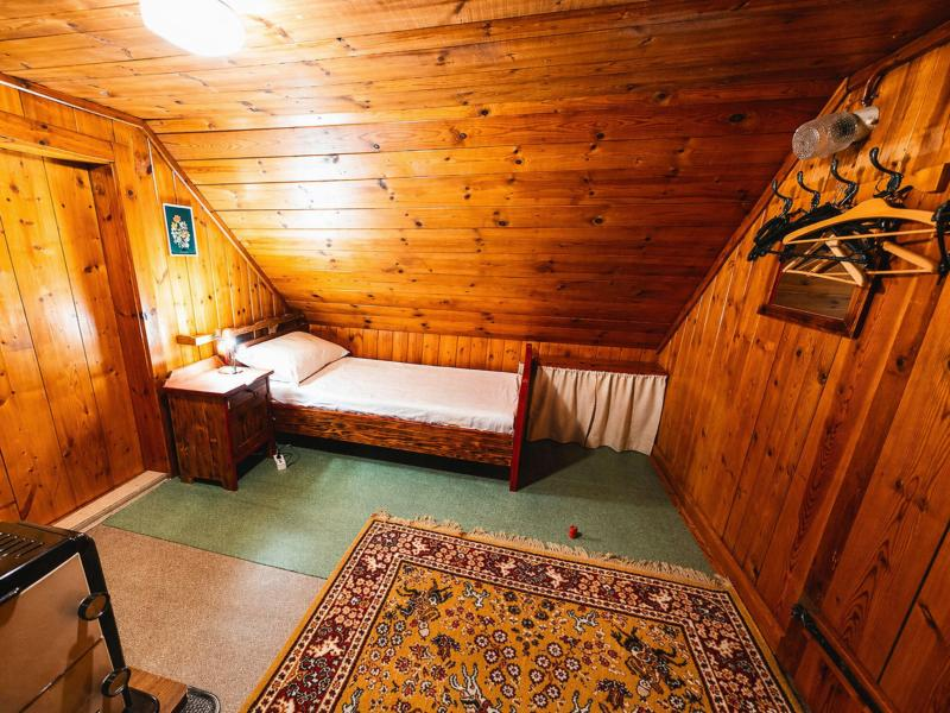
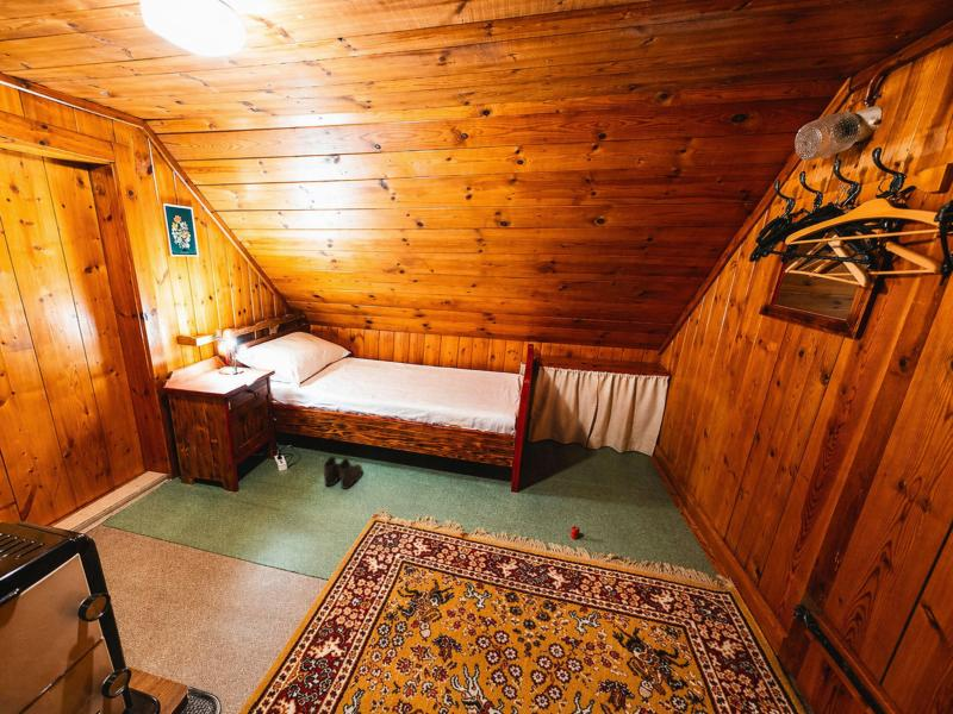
+ boots [323,456,363,490]
